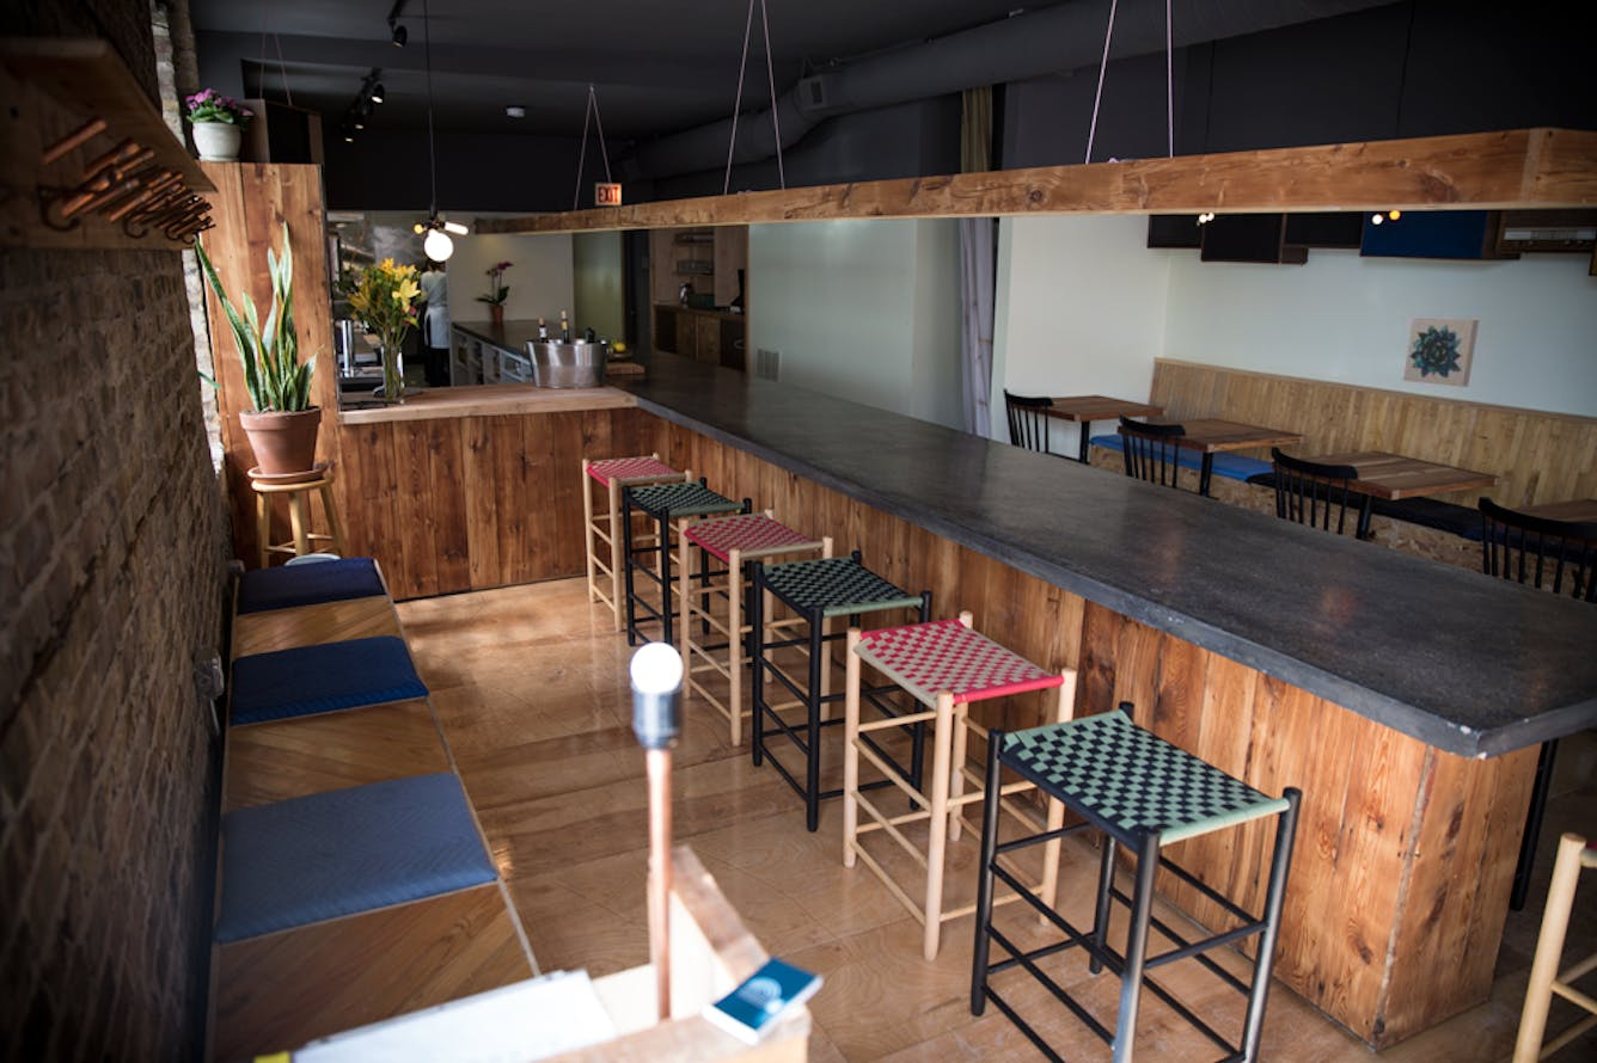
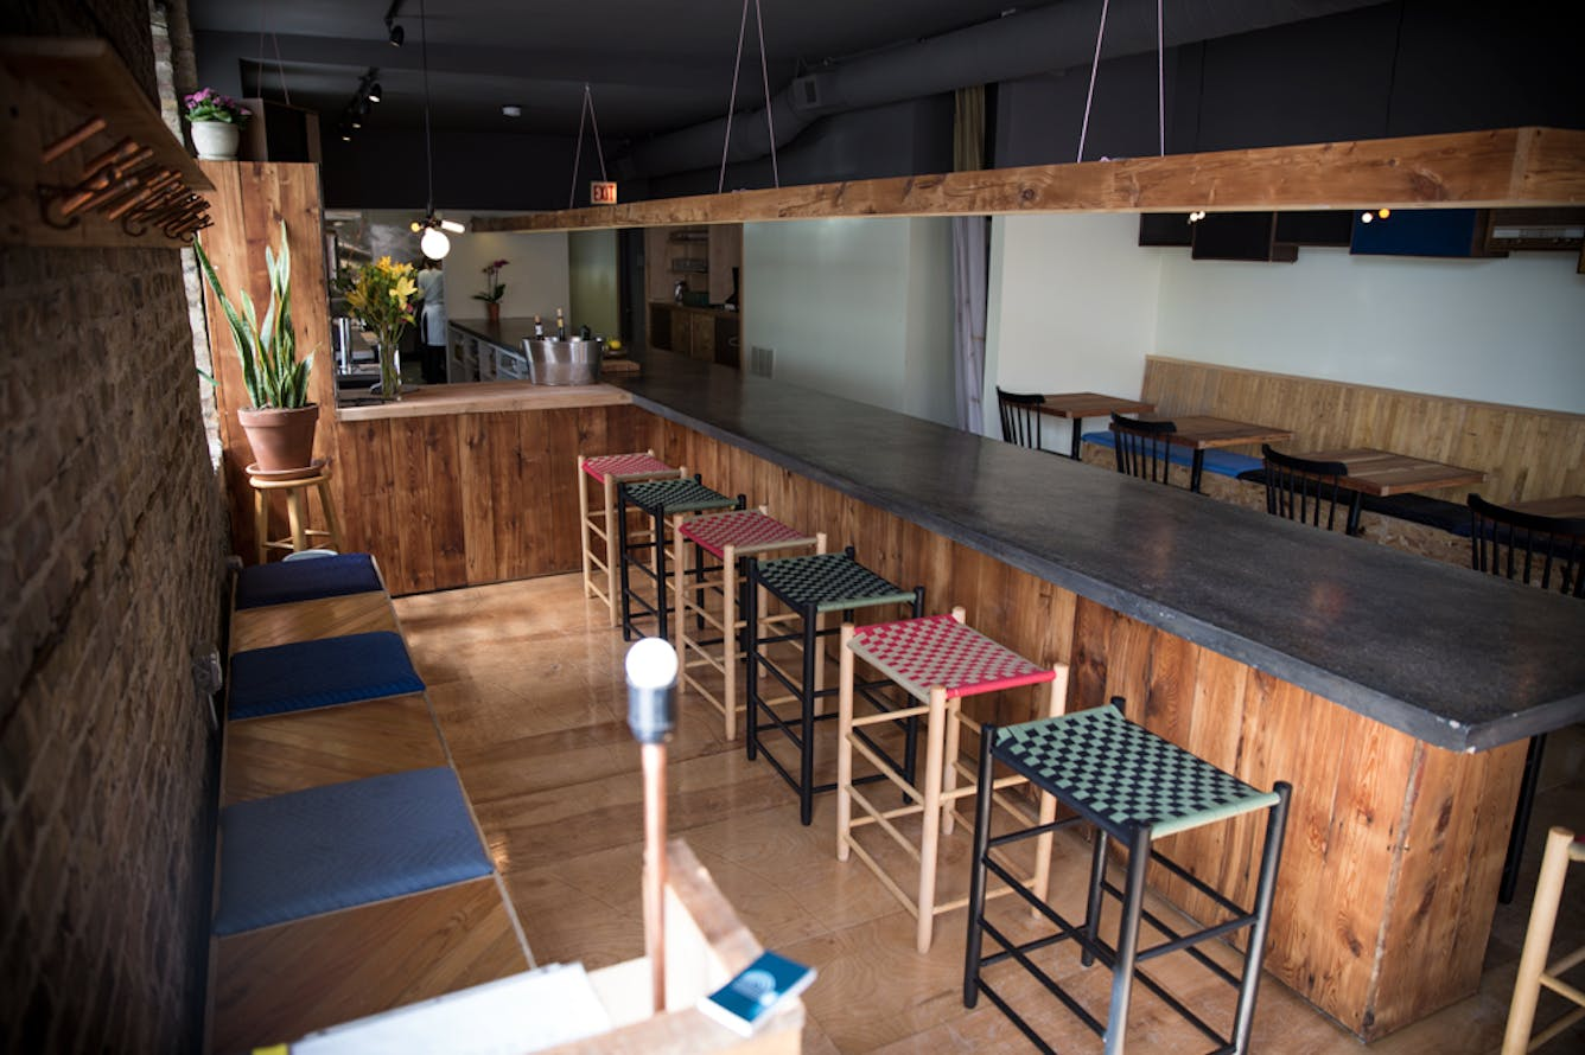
- wall art [1402,317,1480,388]
